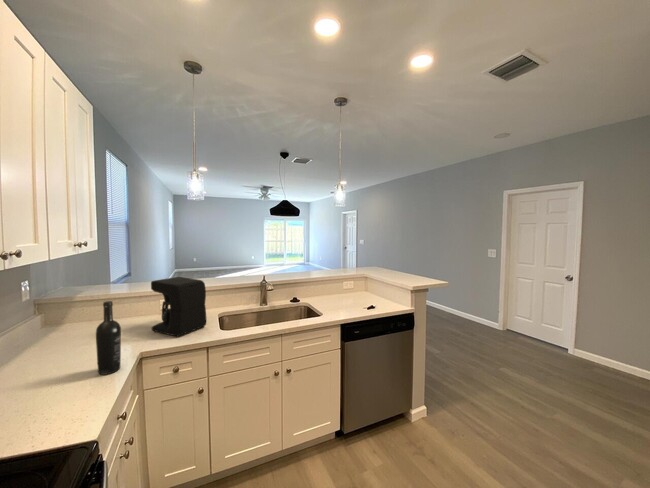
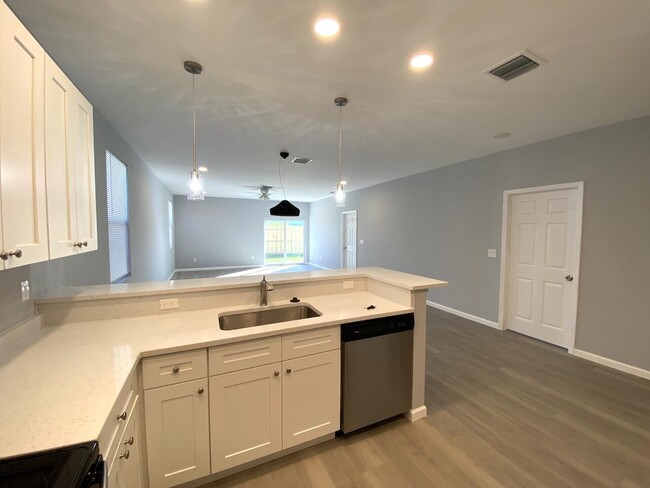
- wine bottle [95,300,122,376]
- coffee maker [150,276,208,337]
